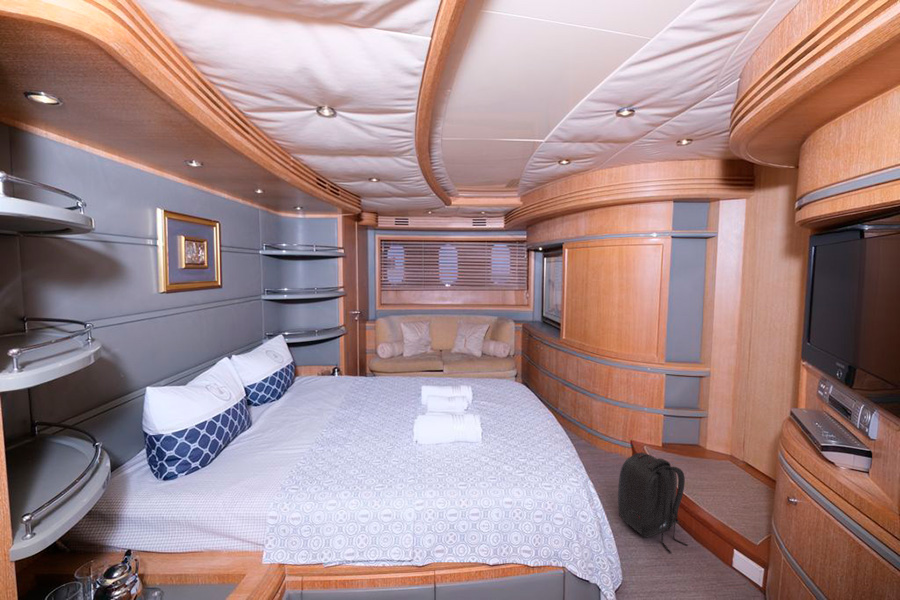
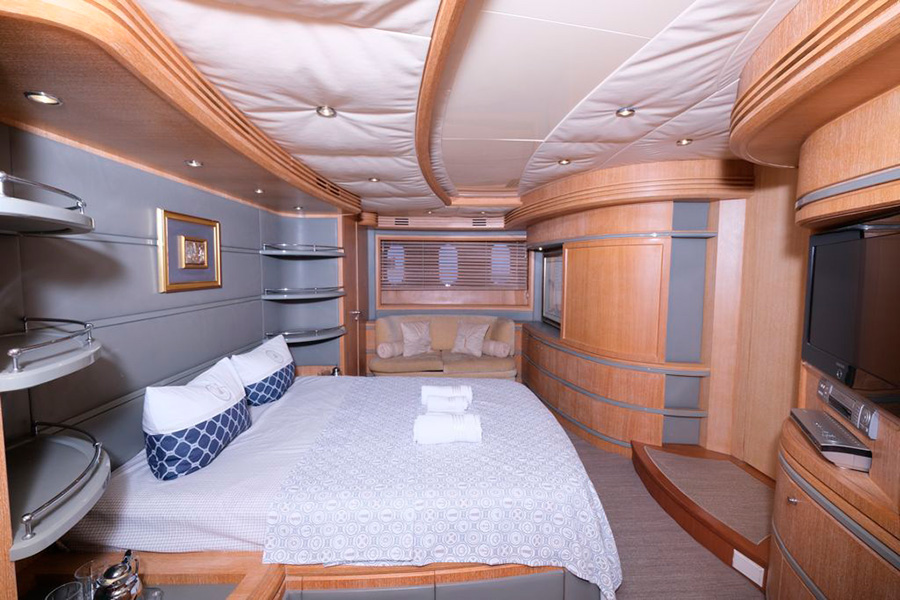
- backpack [617,451,689,554]
